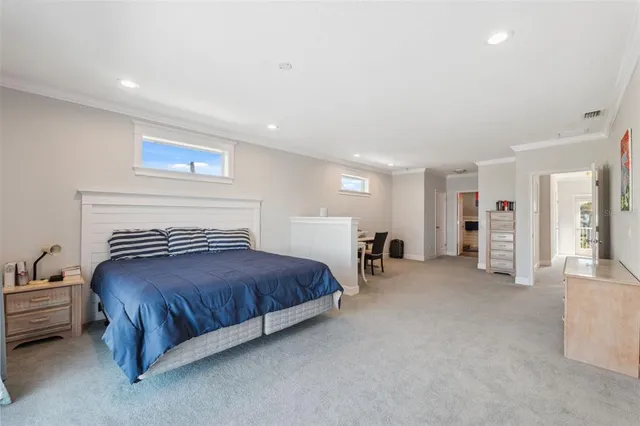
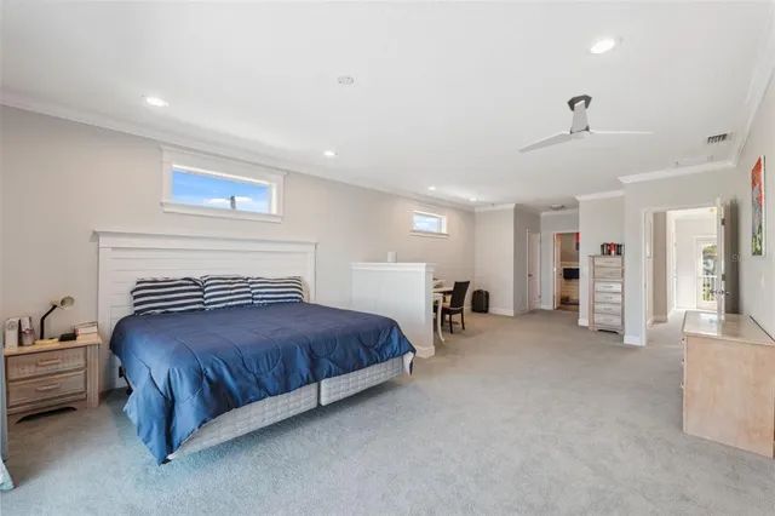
+ ceiling fan [516,93,654,154]
